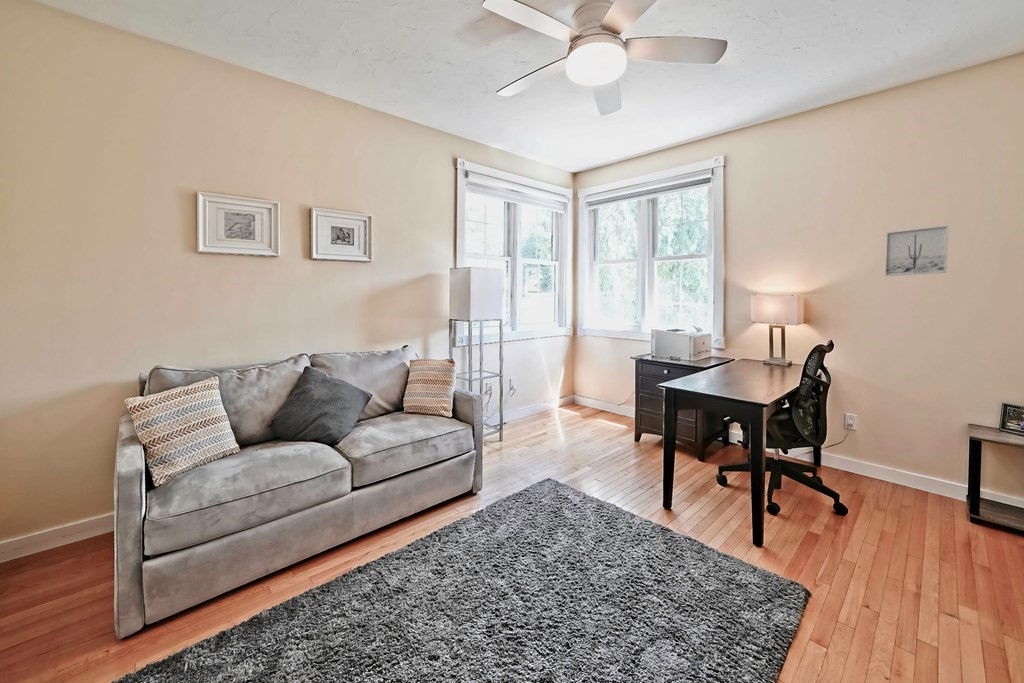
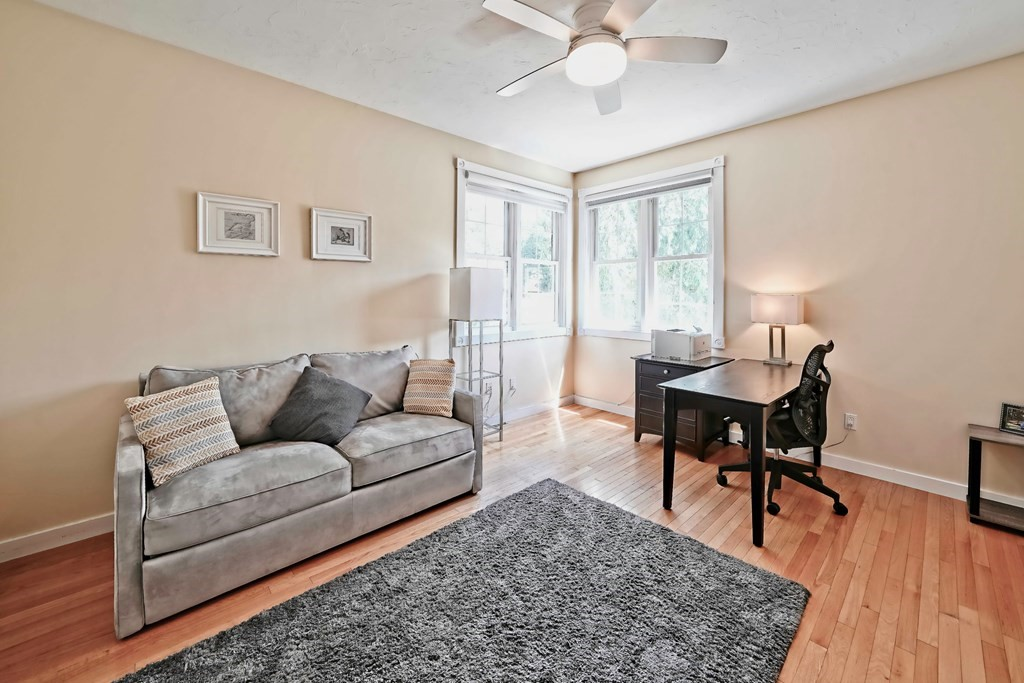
- wall art [884,224,949,277]
